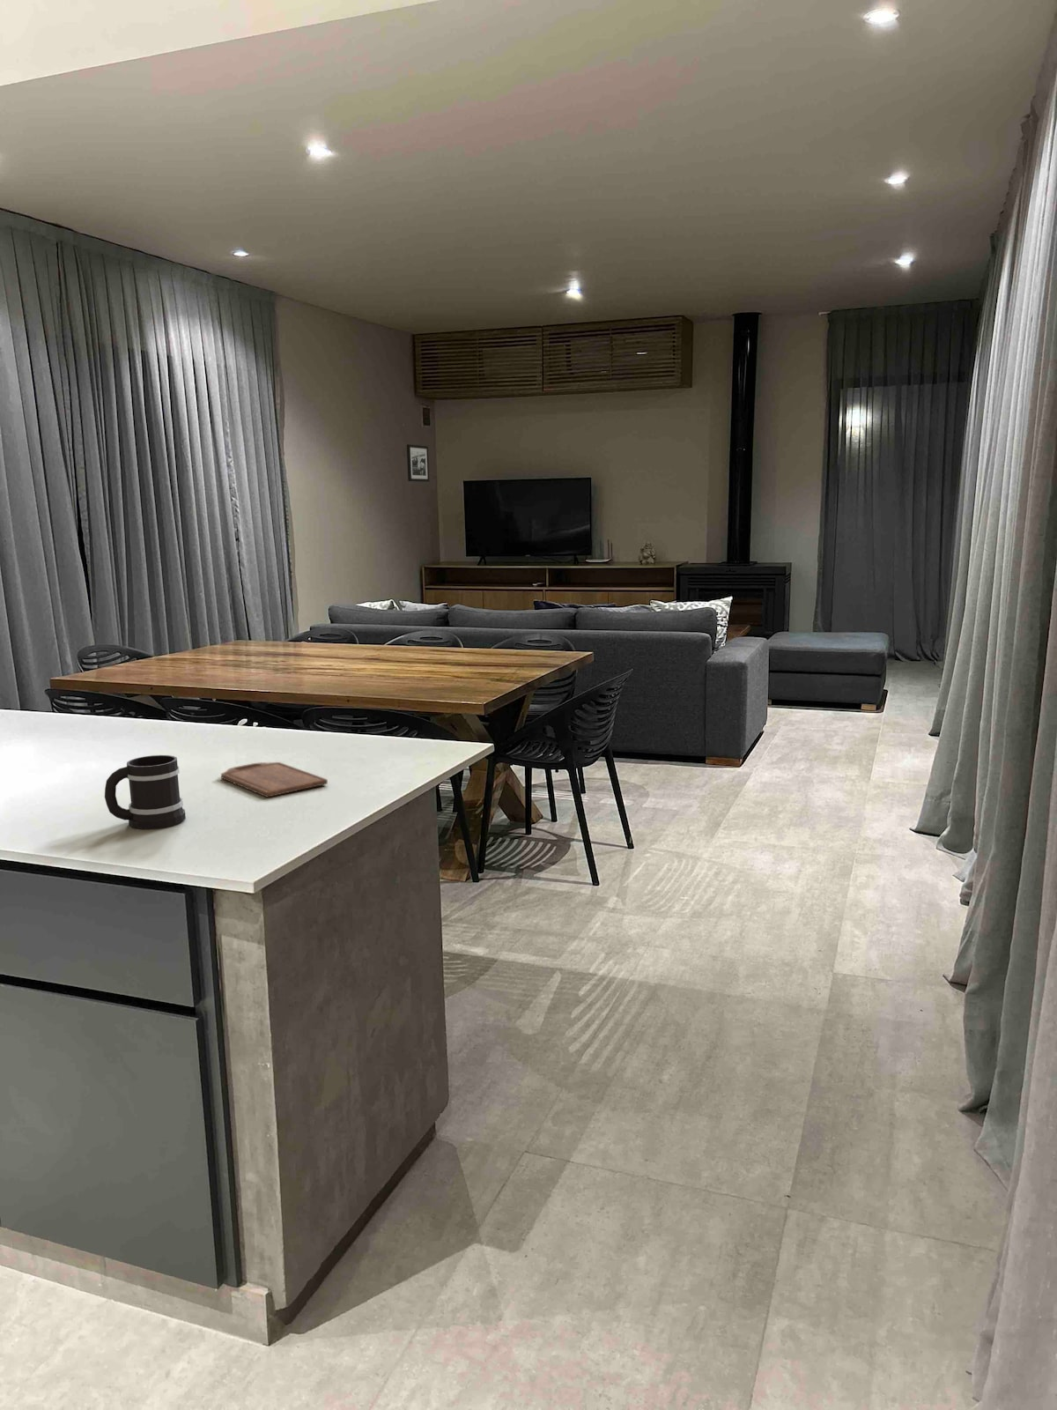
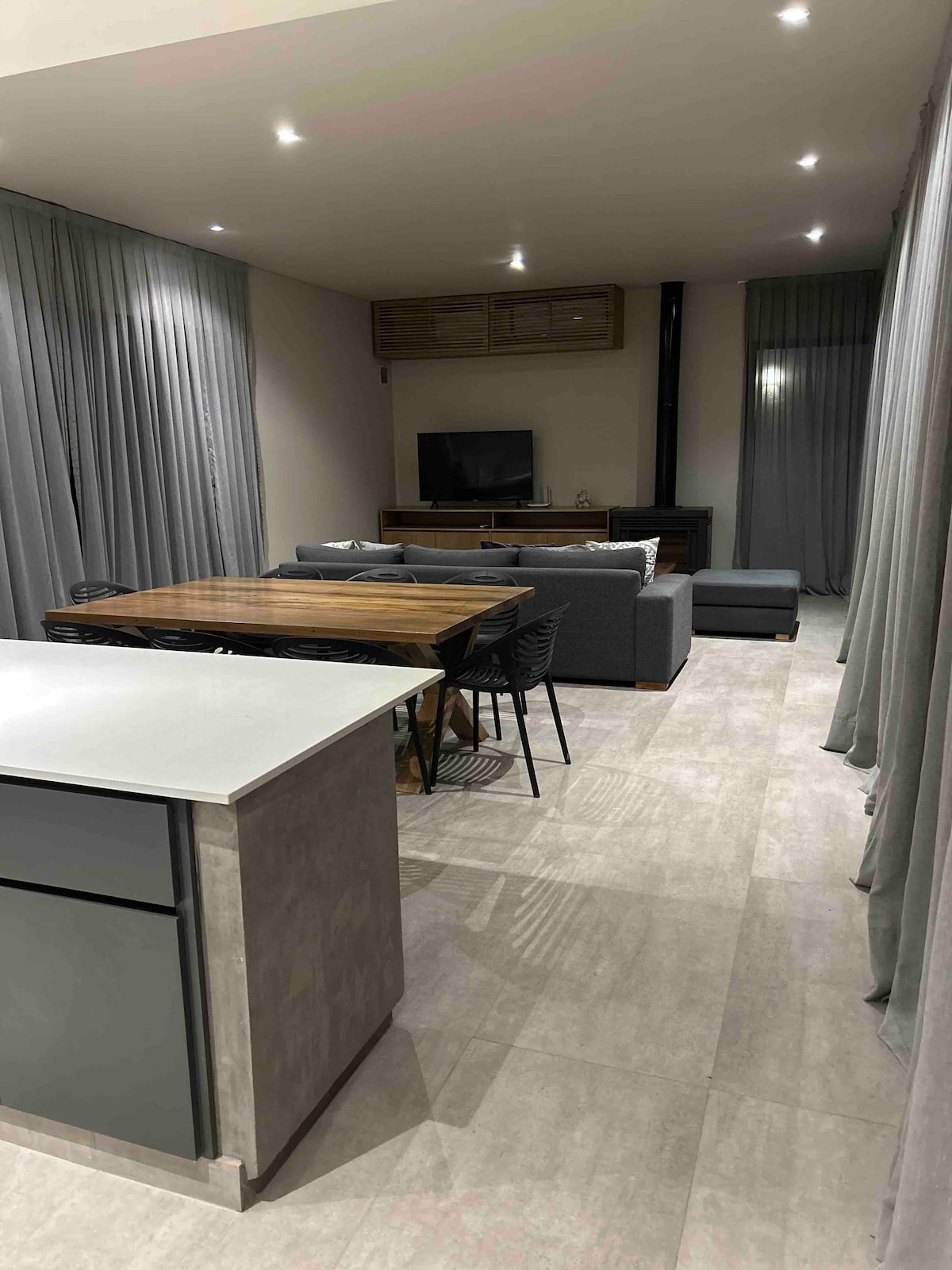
- picture frame [406,443,430,483]
- cutting board [220,762,329,798]
- mug [104,754,187,829]
